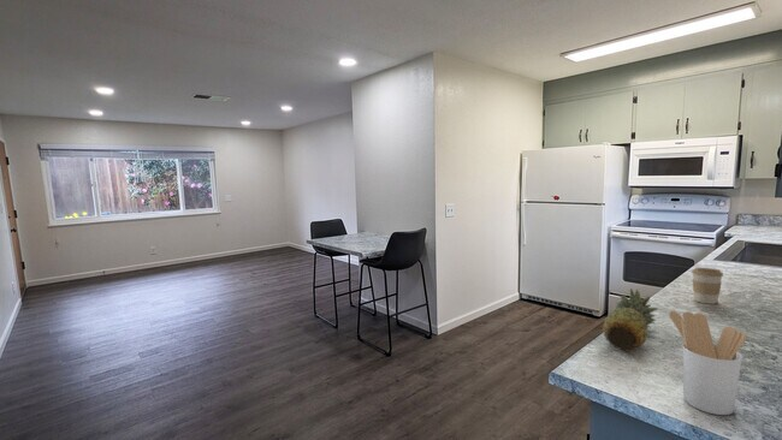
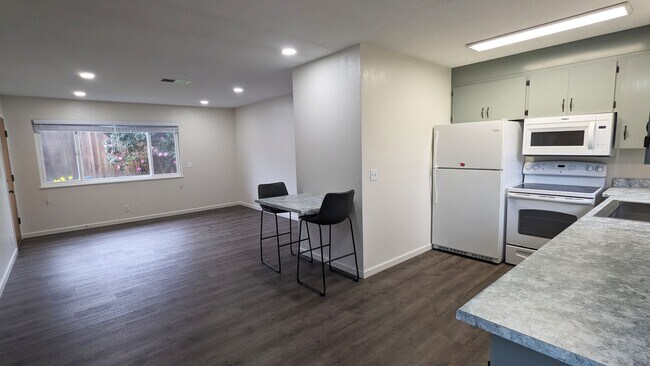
- coffee cup [691,267,724,305]
- fruit [602,287,658,353]
- utensil holder [668,310,747,416]
